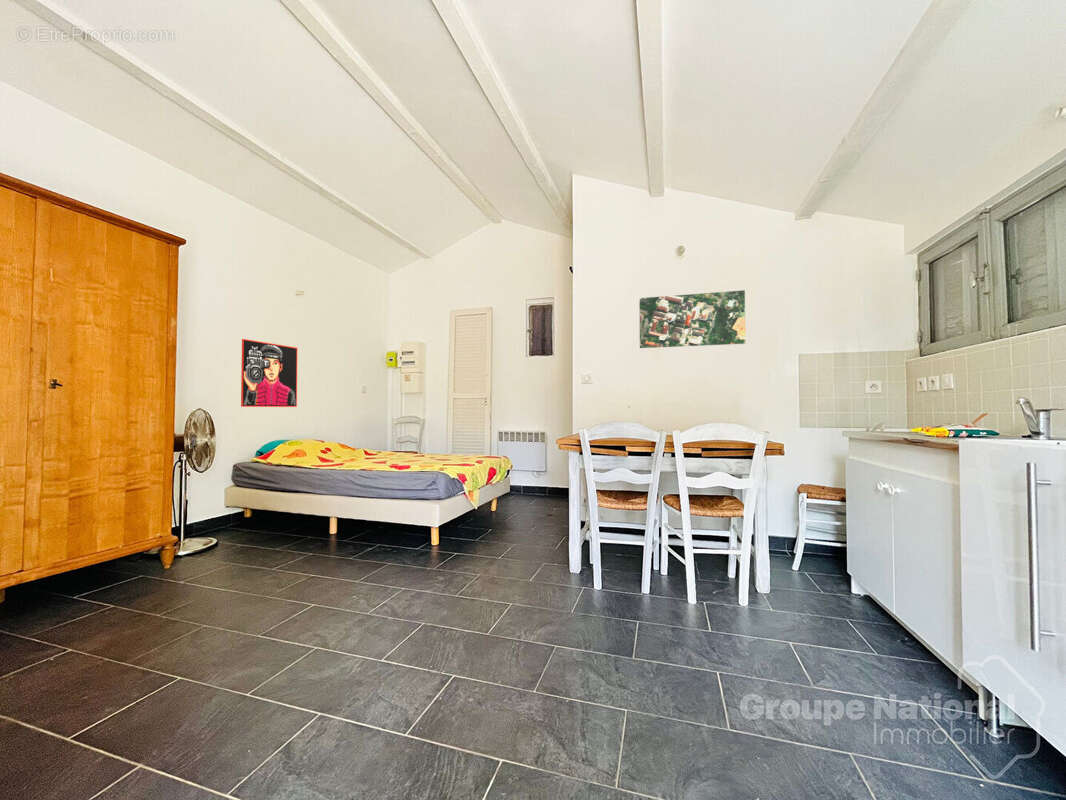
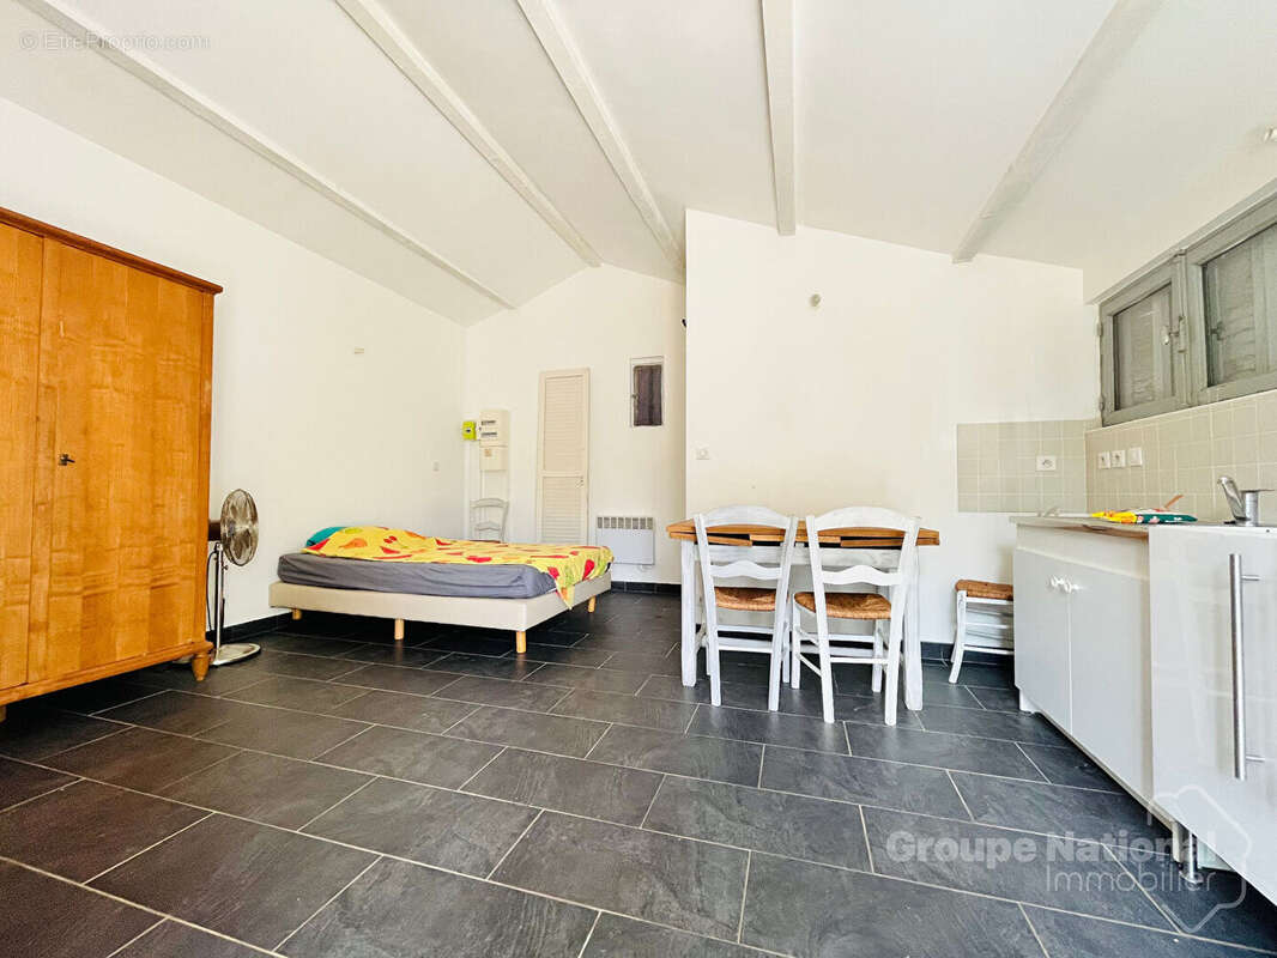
- aerial map [638,289,746,349]
- pixel art [240,338,298,408]
